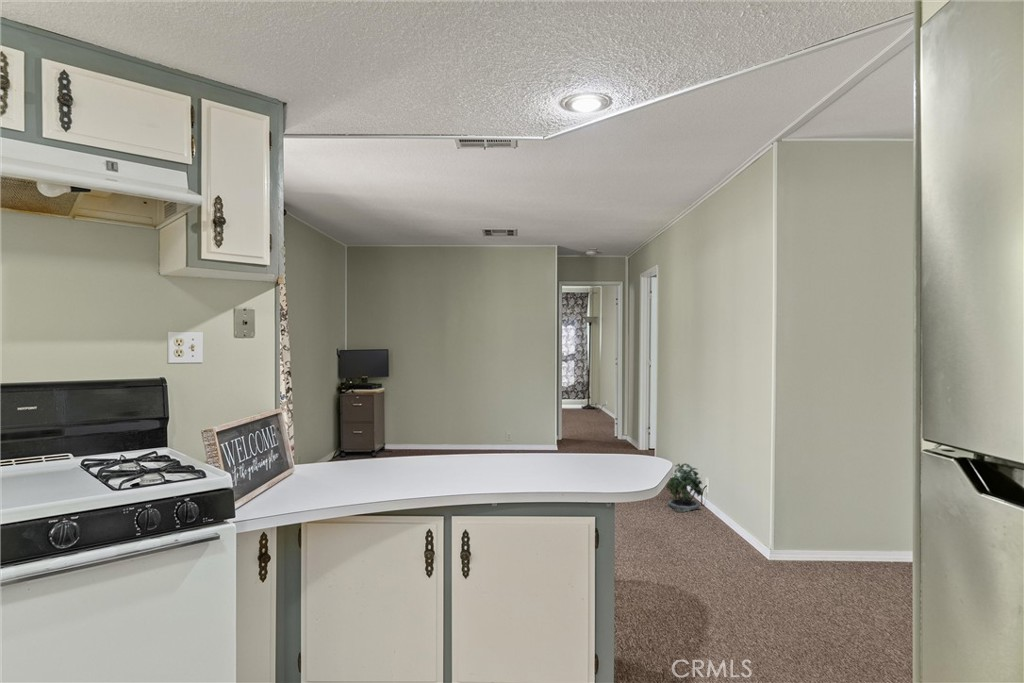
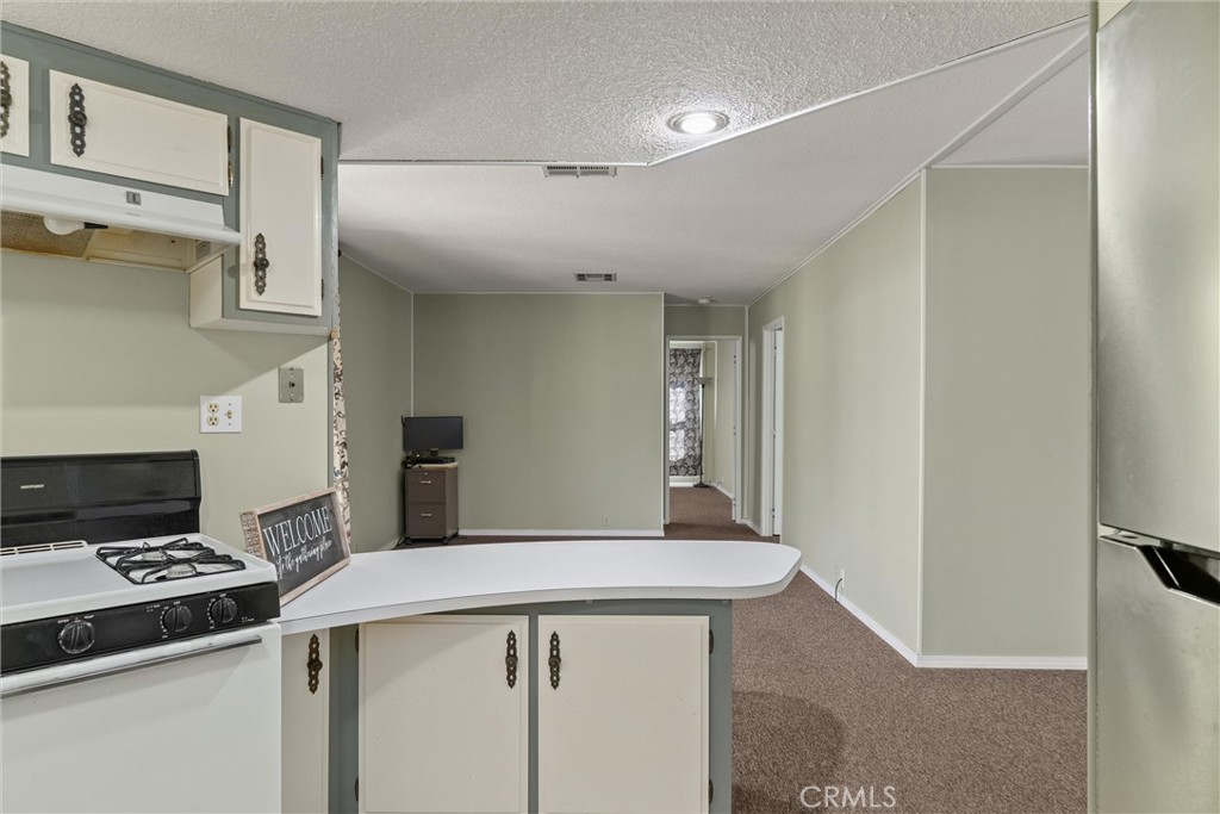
- potted plant [665,462,704,513]
